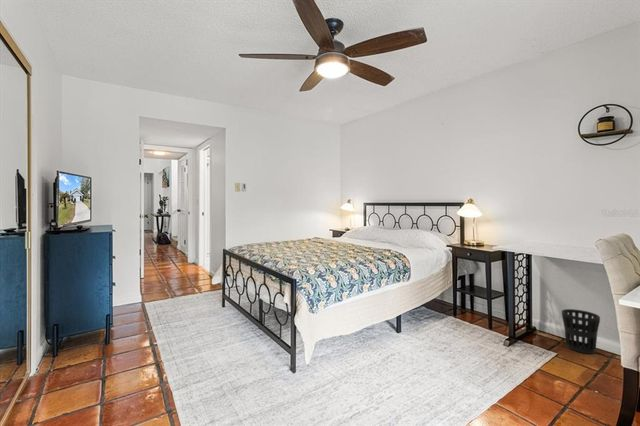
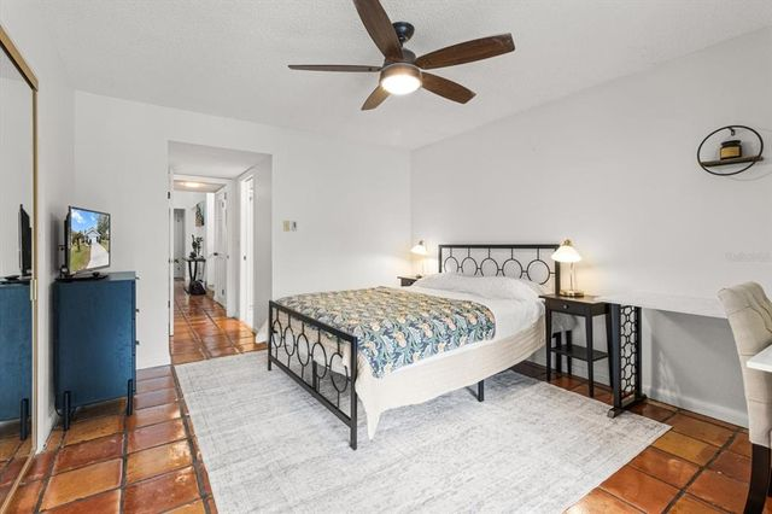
- wastebasket [561,308,601,355]
